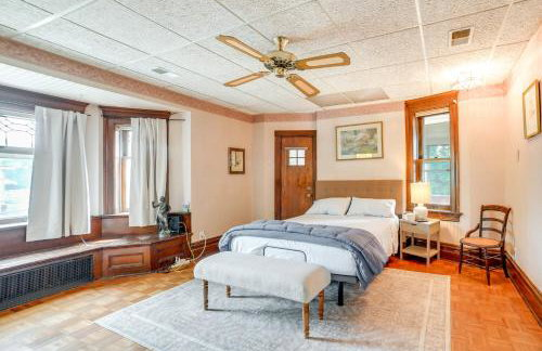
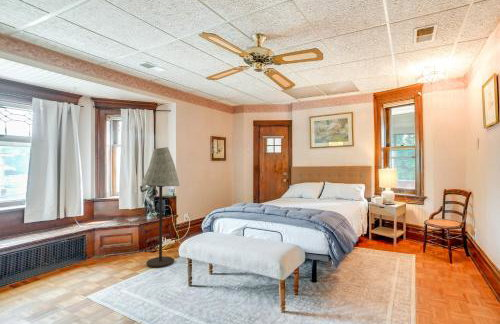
+ floor lamp [140,146,181,269]
